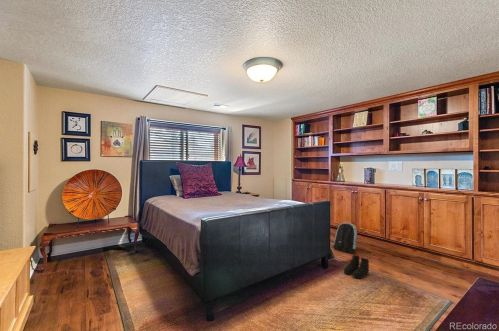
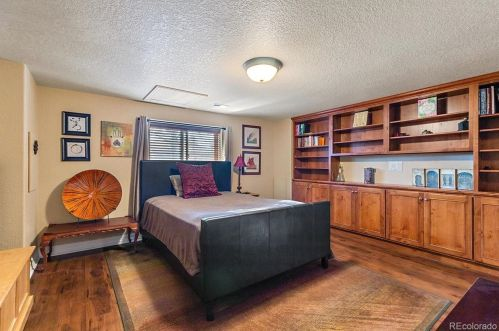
- boots [343,254,370,280]
- backpack [332,222,359,255]
